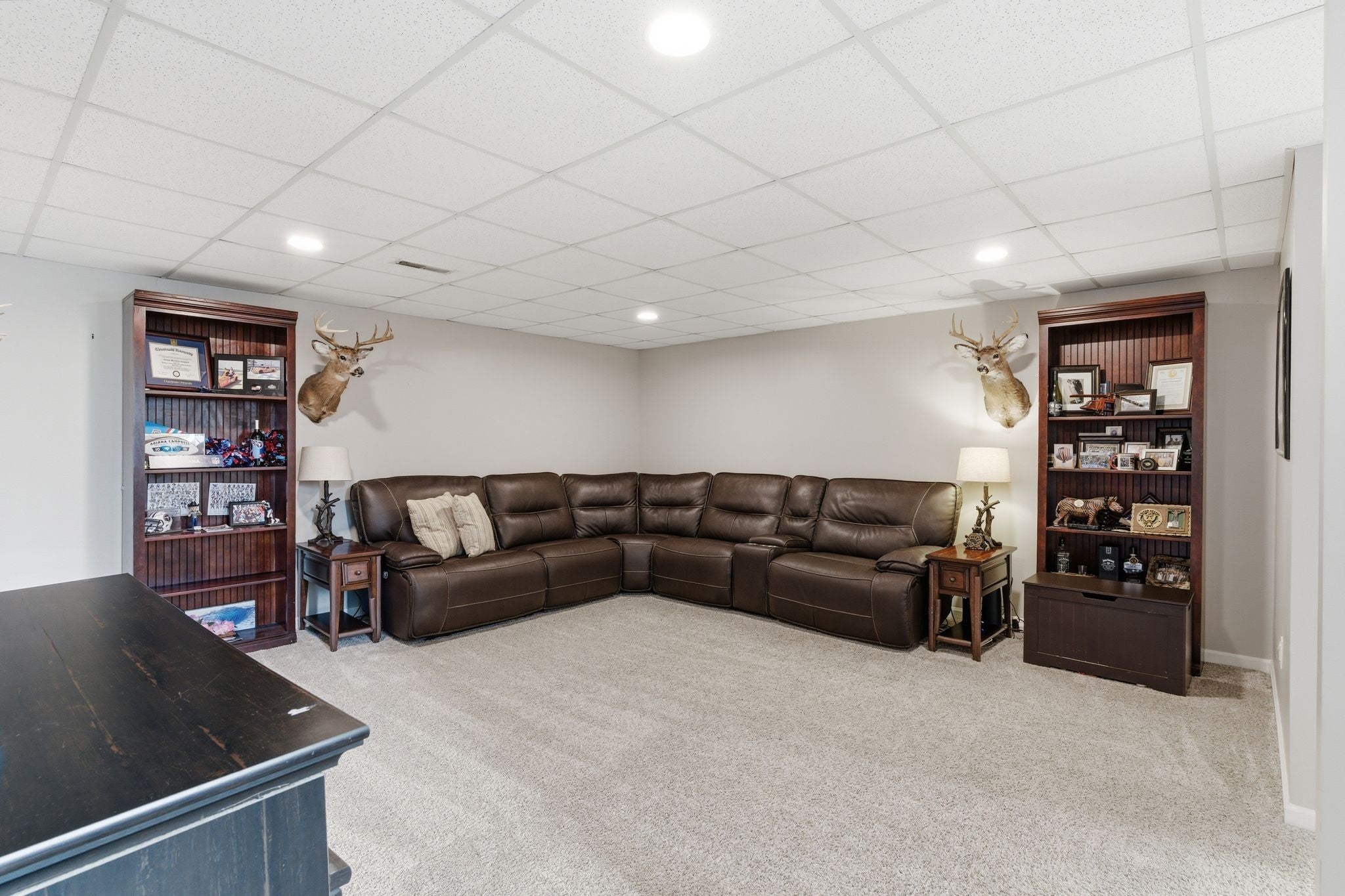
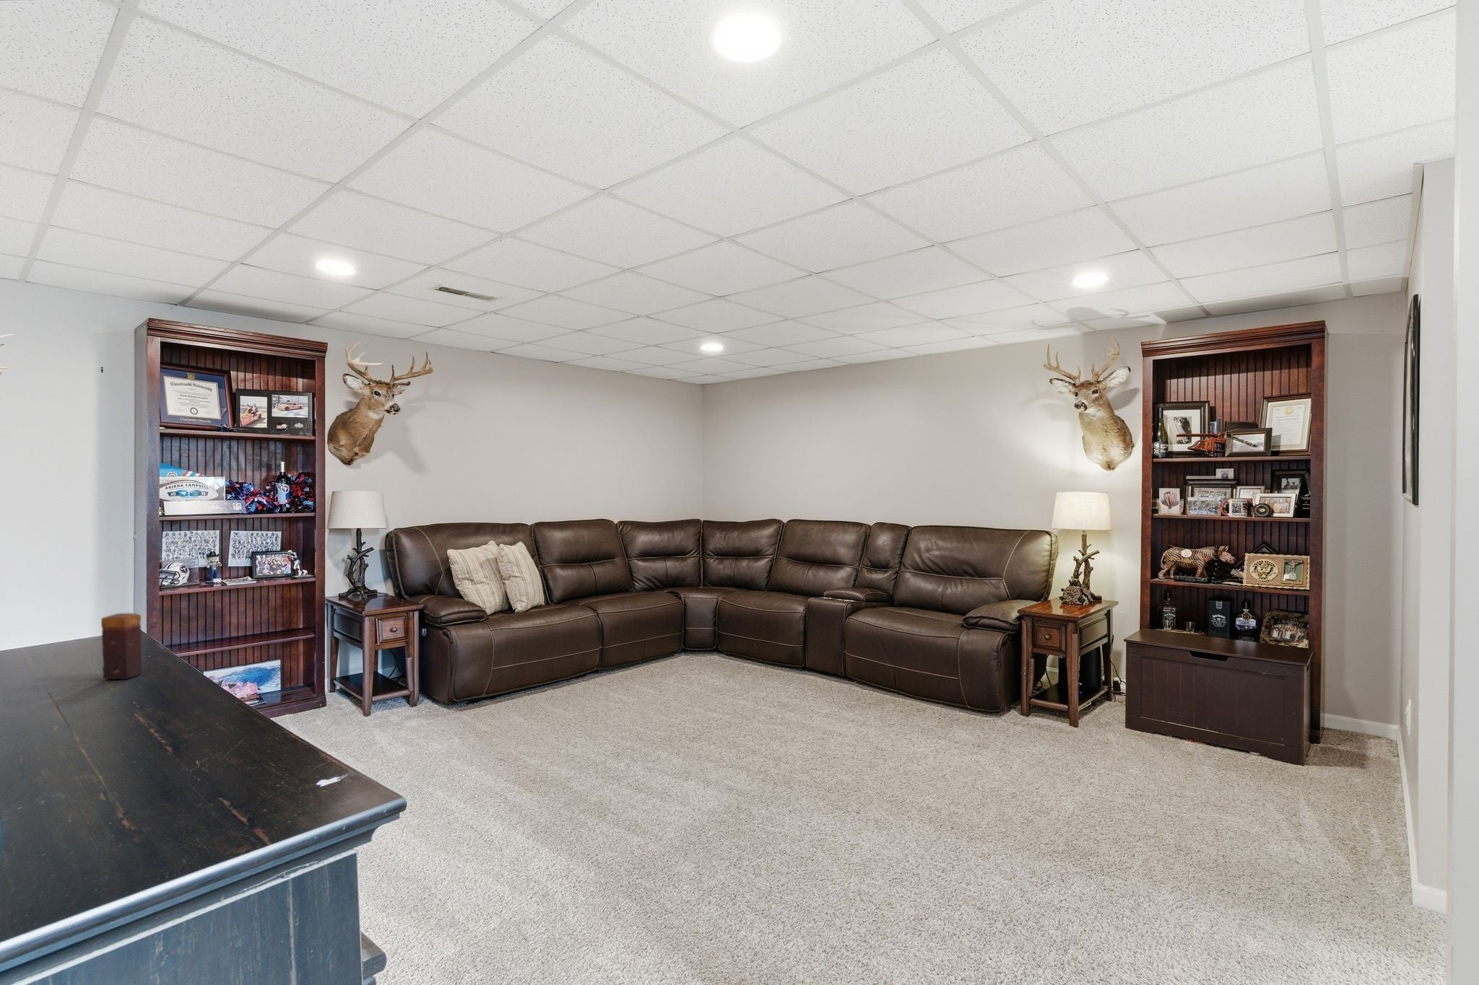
+ candle [100,612,143,680]
